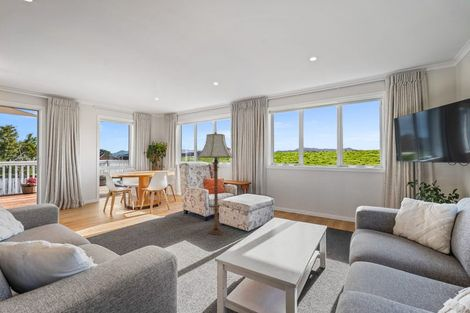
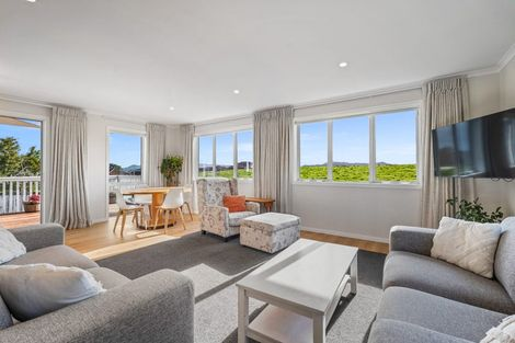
- floor lamp [196,131,234,235]
